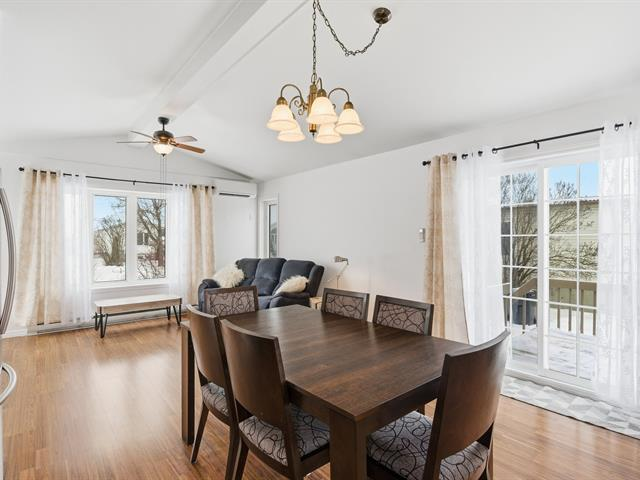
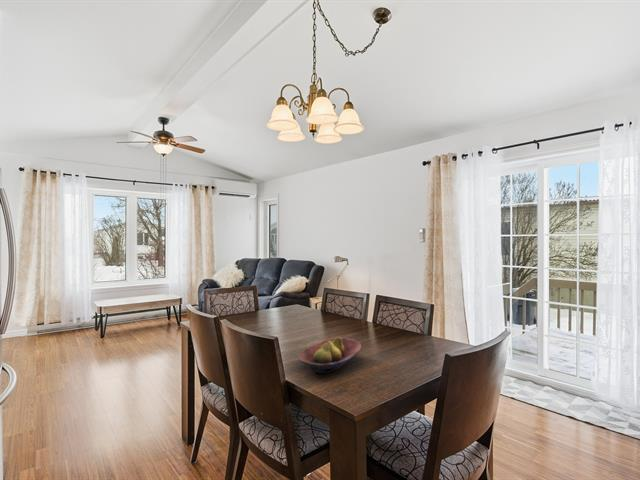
+ fruit bowl [297,336,362,374]
